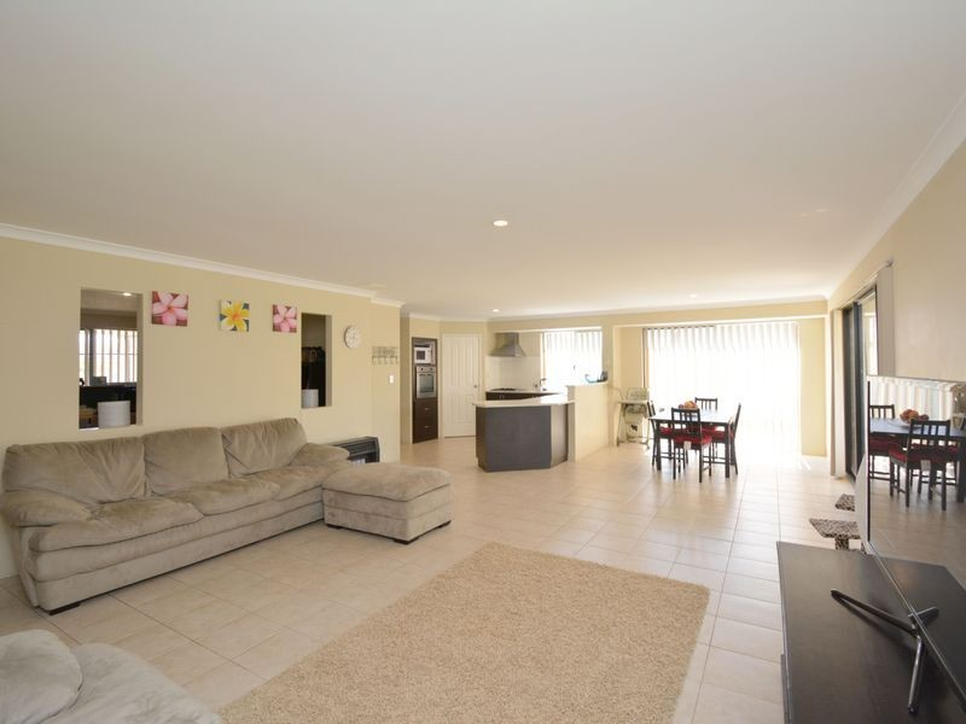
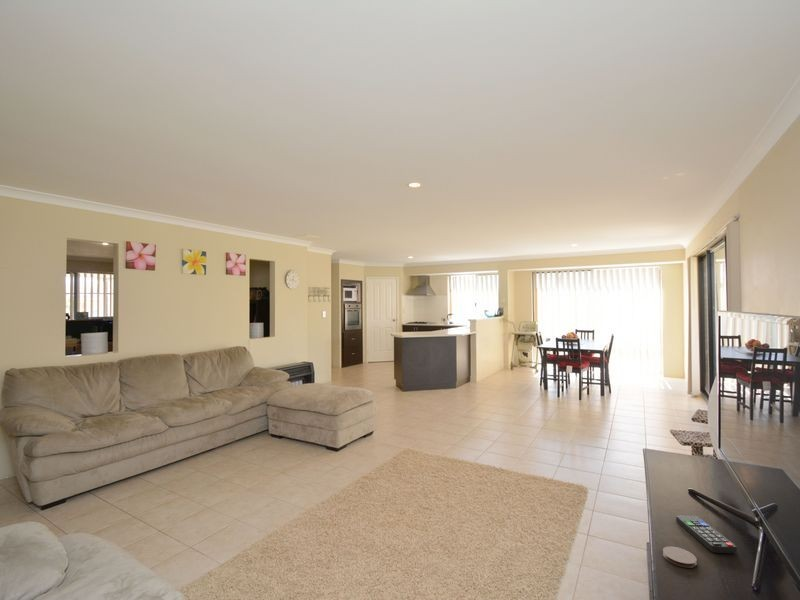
+ remote control [675,514,738,554]
+ coaster [662,545,698,569]
